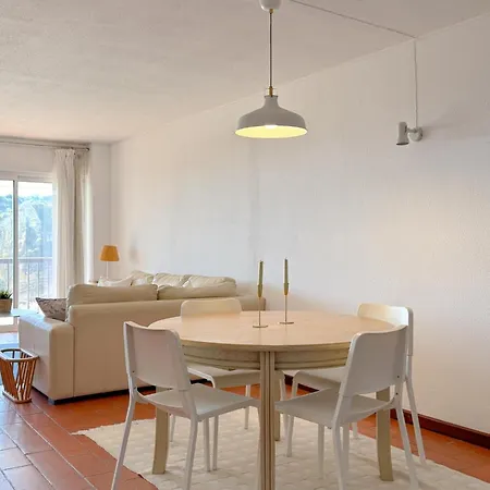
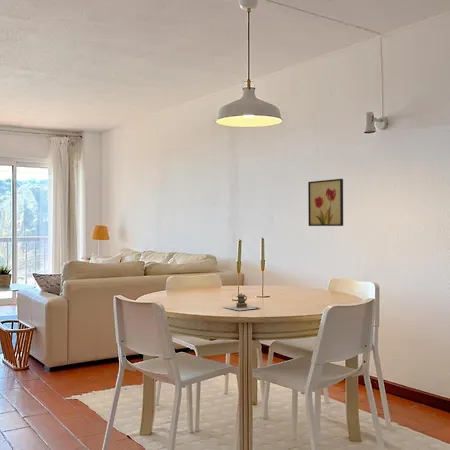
+ teapot [223,292,261,311]
+ wall art [307,178,344,227]
